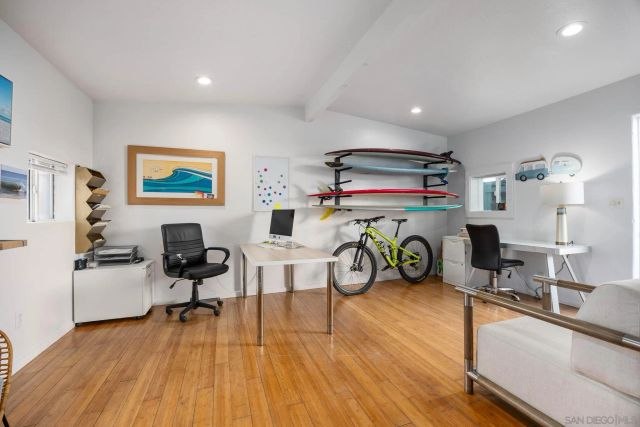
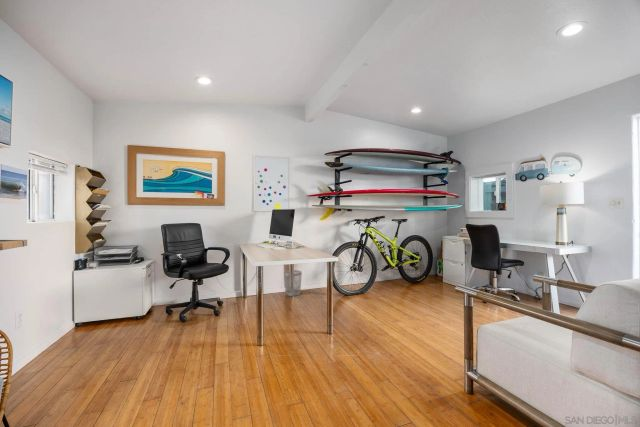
+ wastebasket [283,269,303,297]
